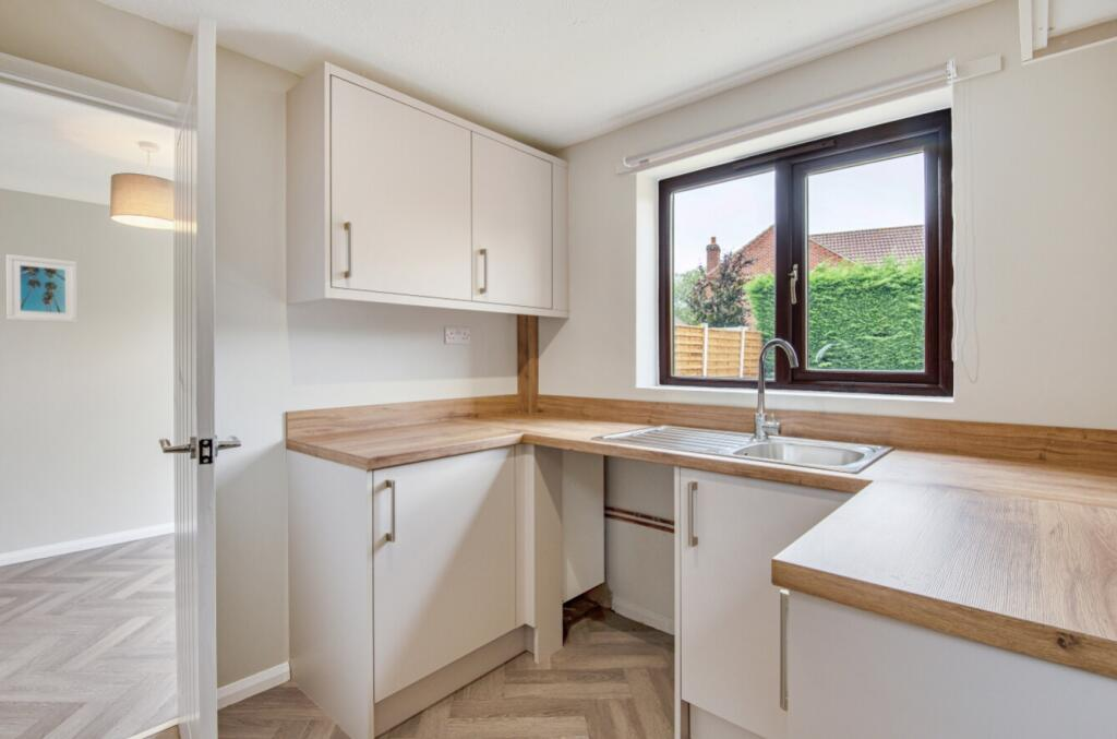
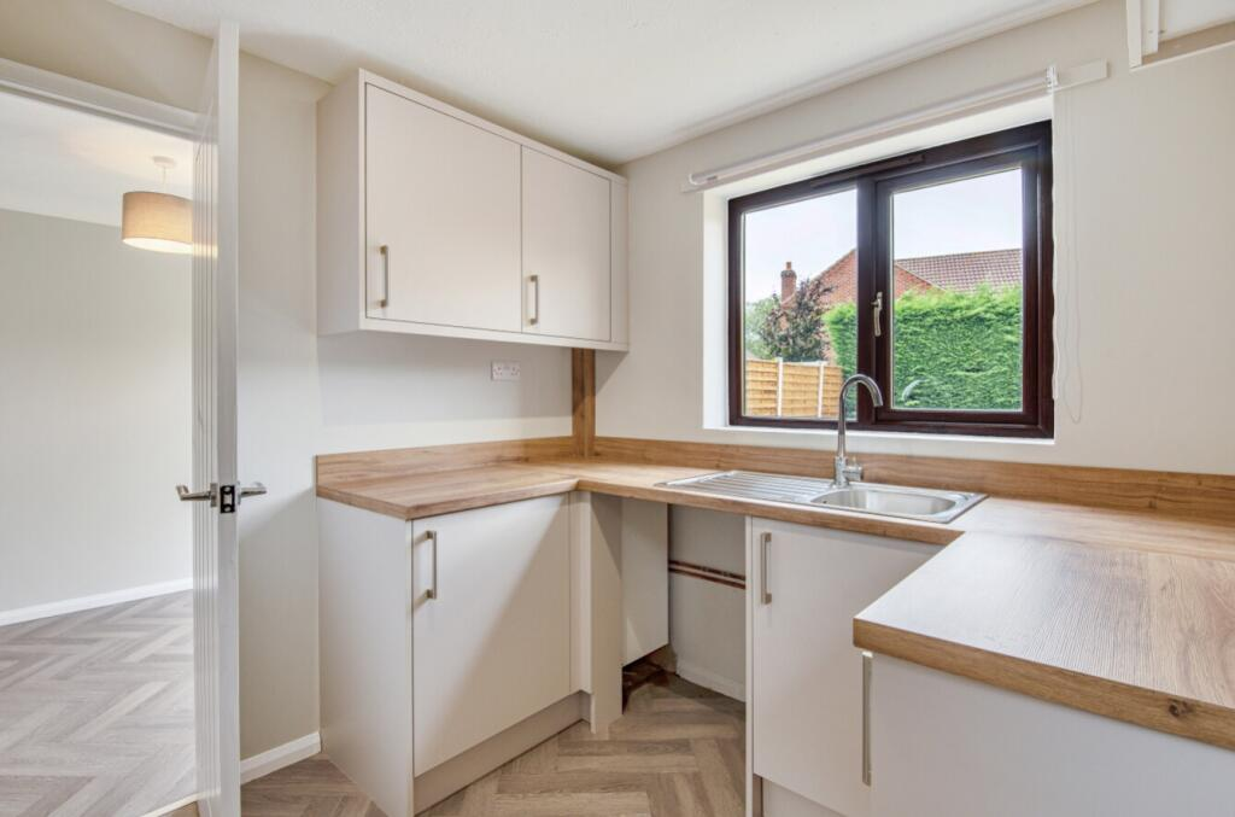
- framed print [5,253,79,324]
